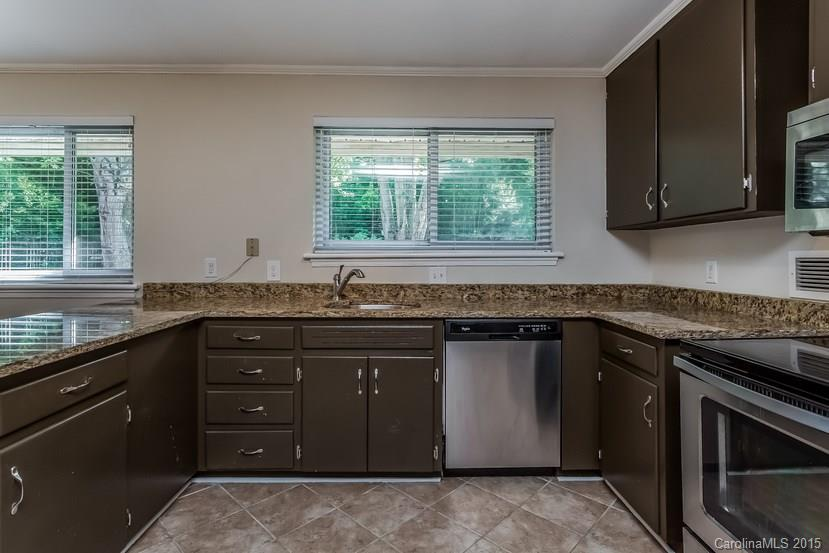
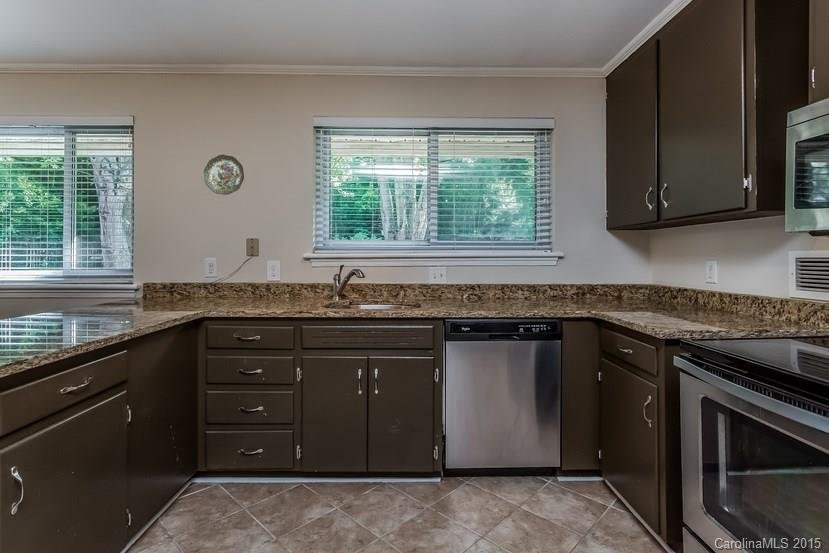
+ decorative plate [203,154,245,196]
